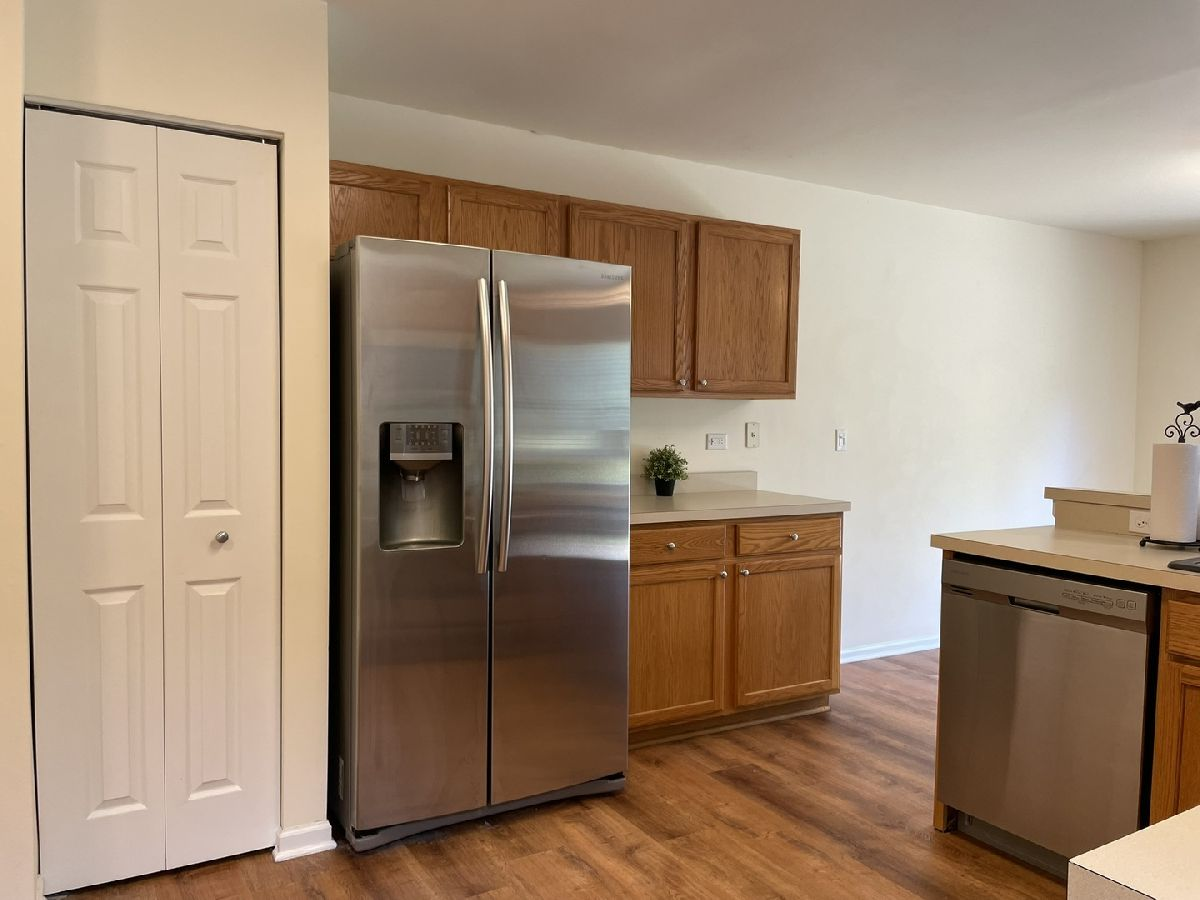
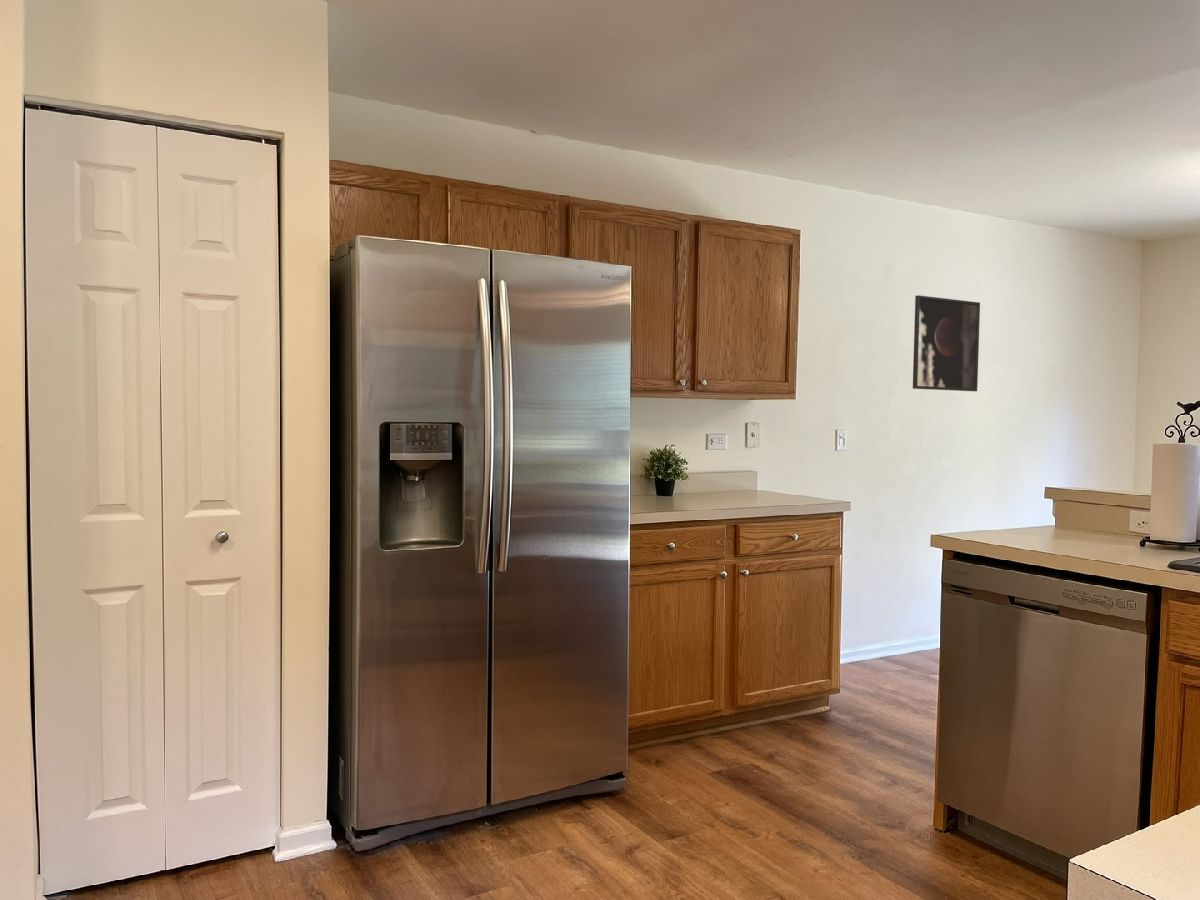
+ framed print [912,294,981,392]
